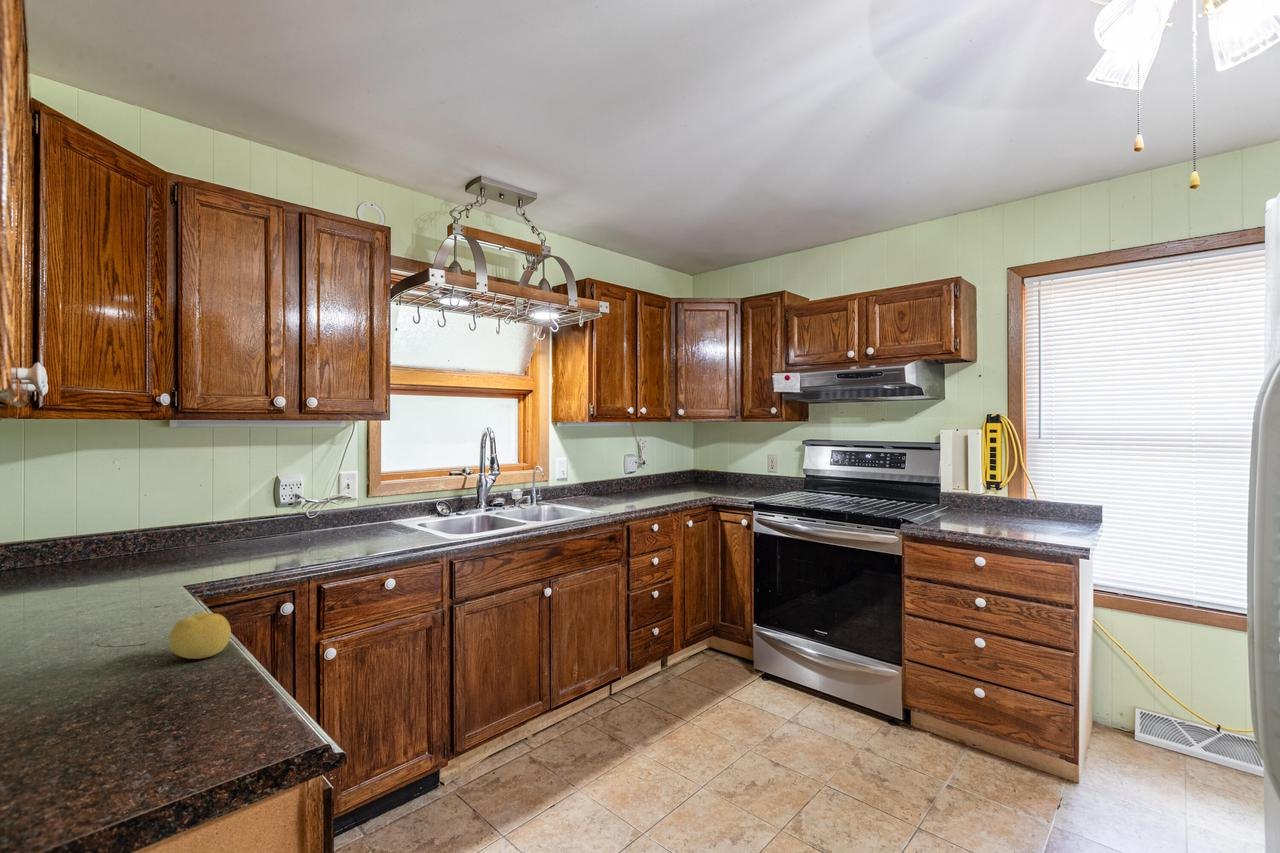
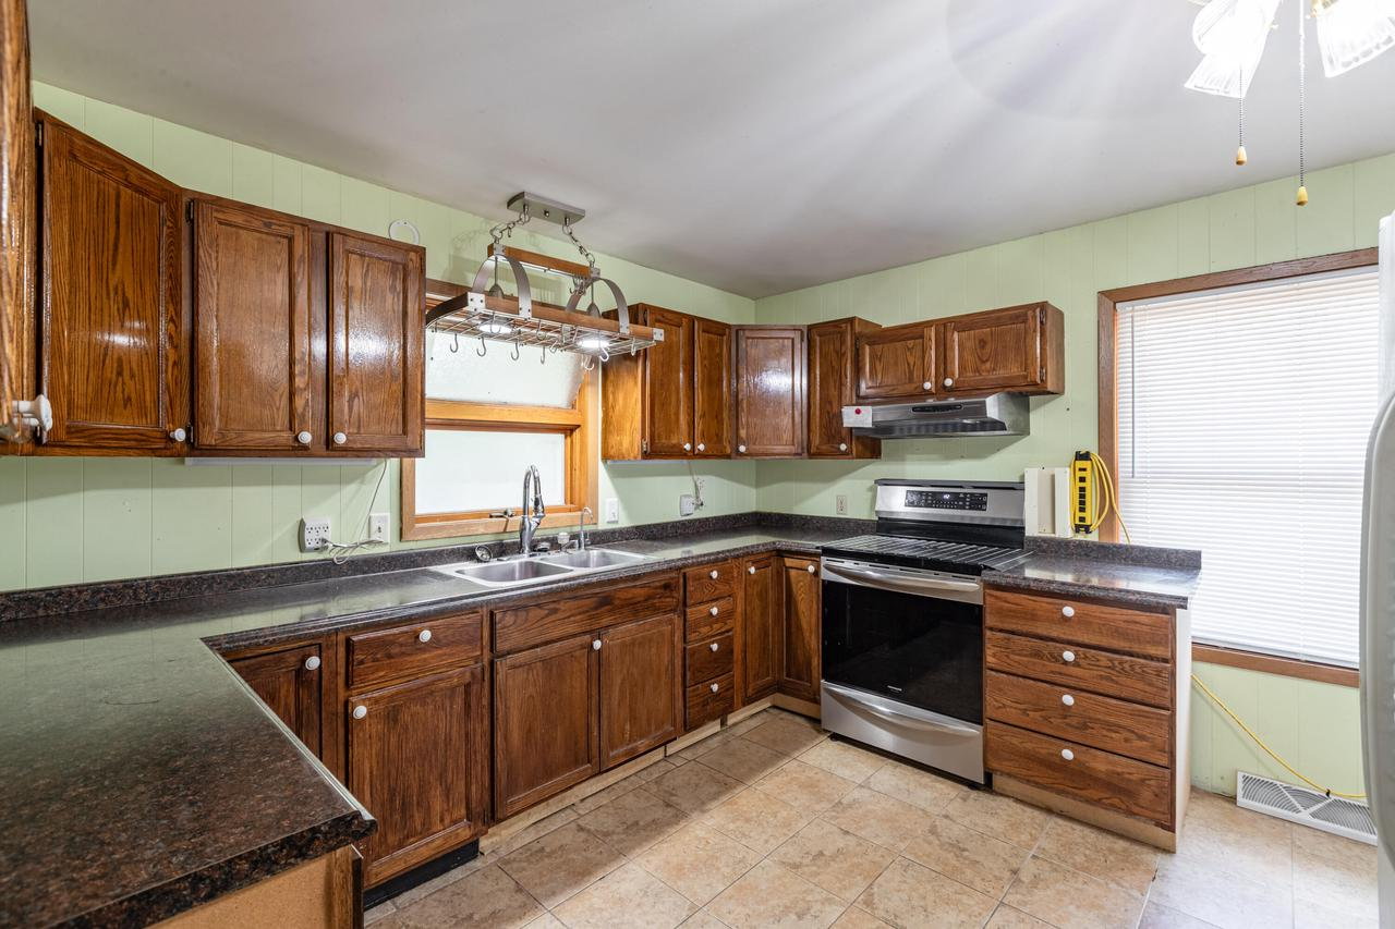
- fruit [168,612,232,660]
